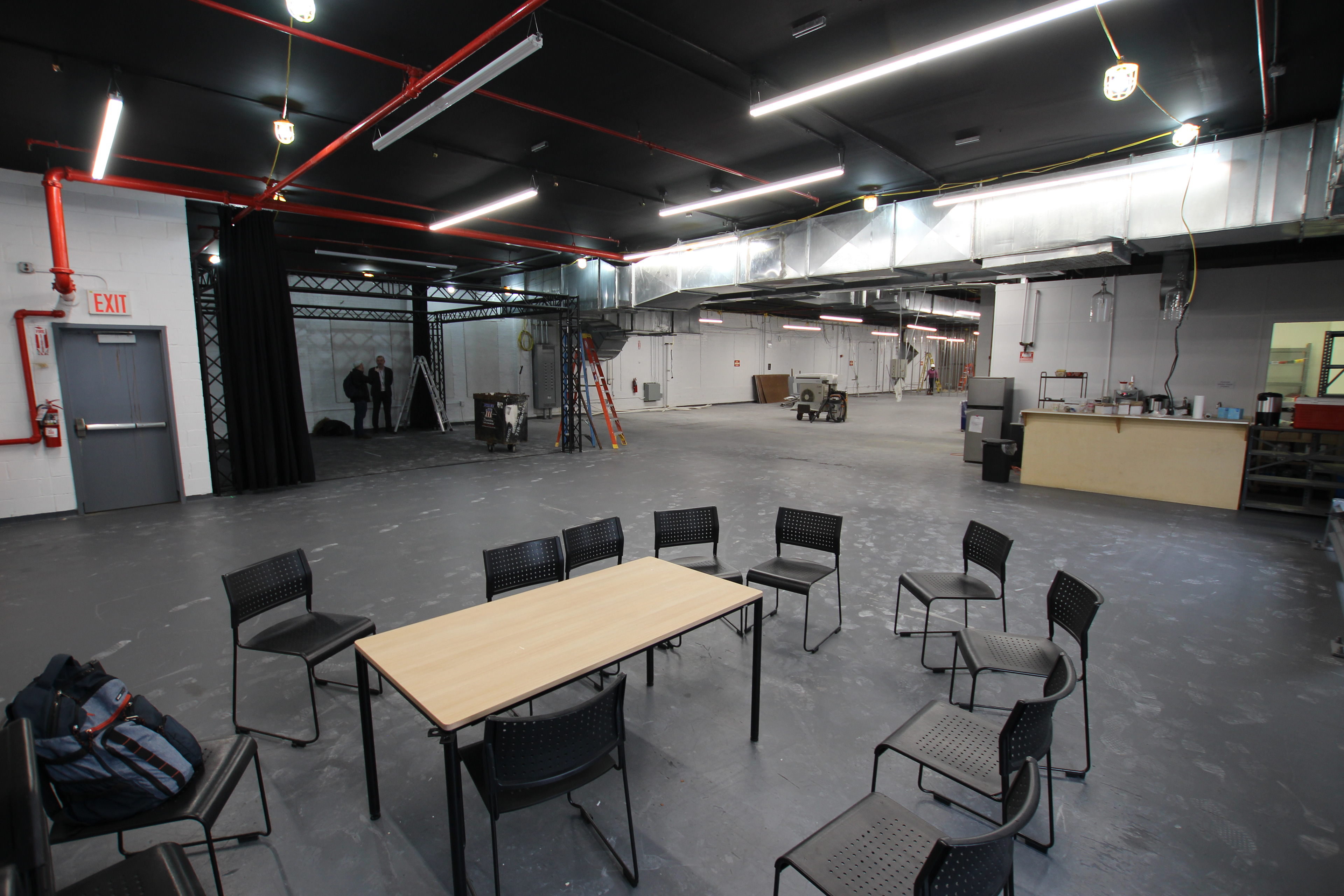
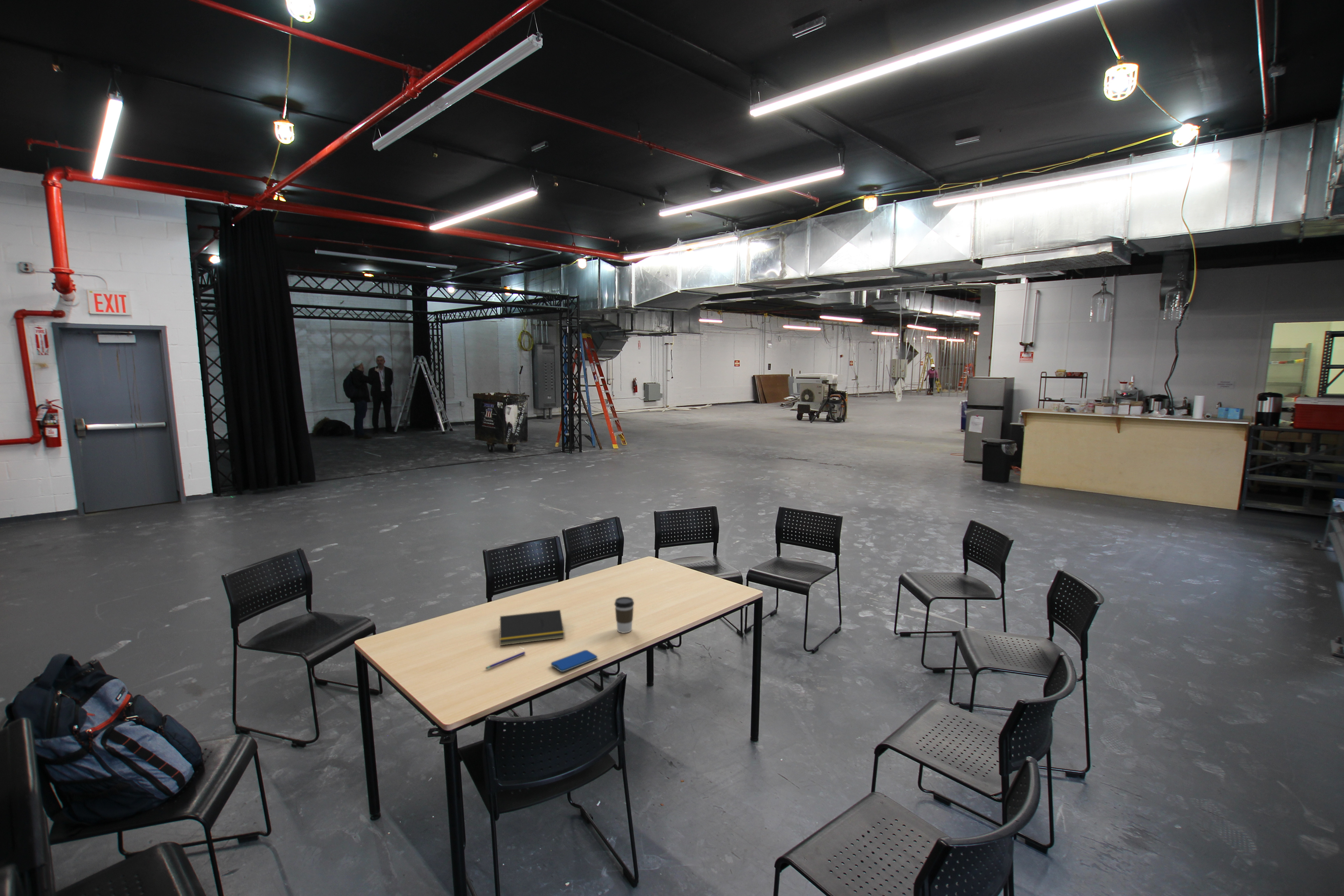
+ notepad [498,609,565,646]
+ pen [485,651,526,670]
+ coffee cup [614,596,635,633]
+ smartphone [551,650,597,672]
